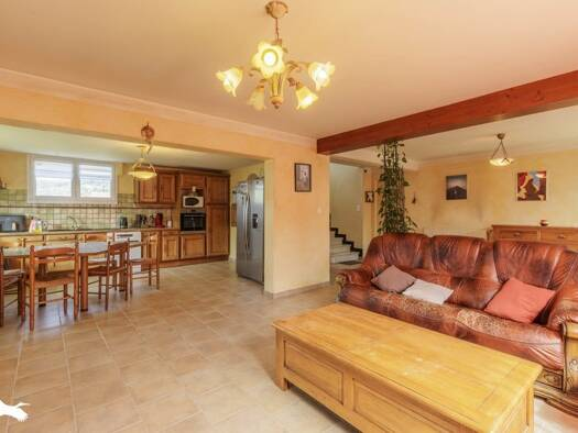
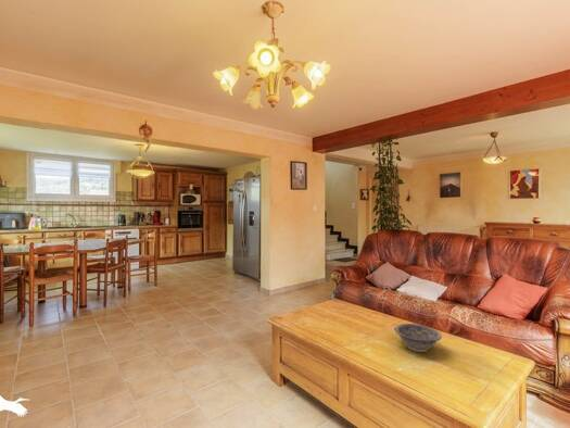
+ decorative bowl [394,323,443,353]
